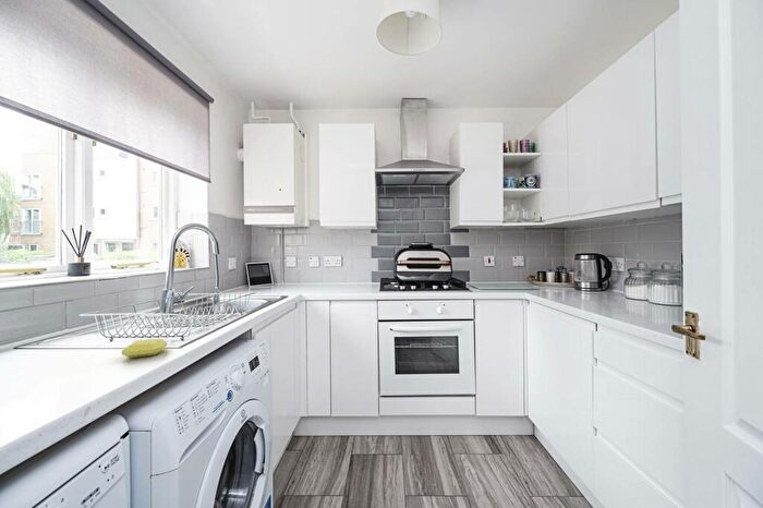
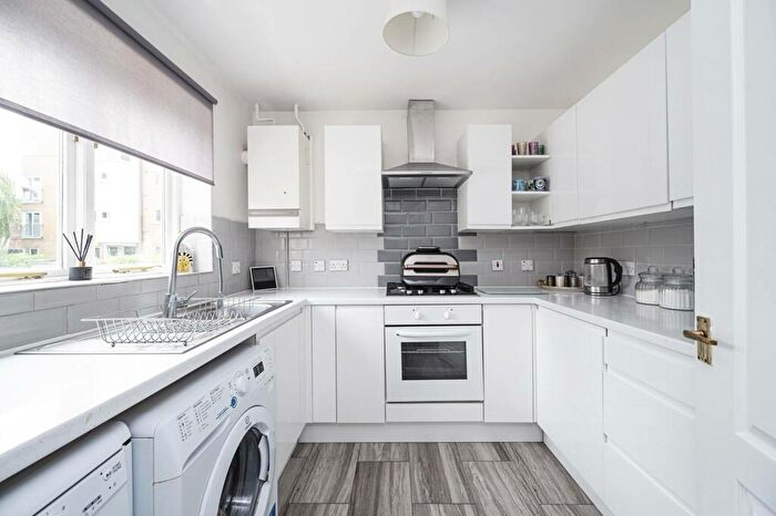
- soap bar [121,338,168,359]
